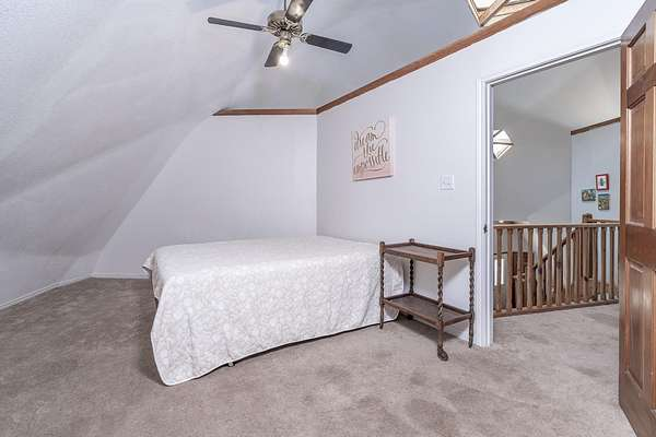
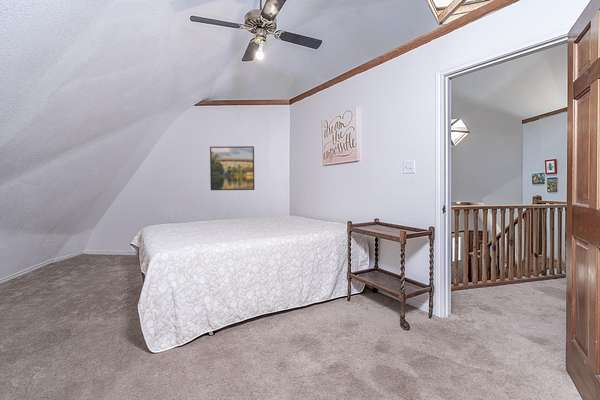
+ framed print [209,145,255,191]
